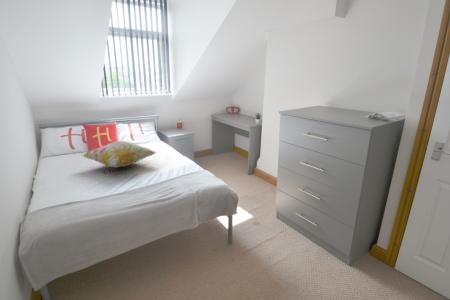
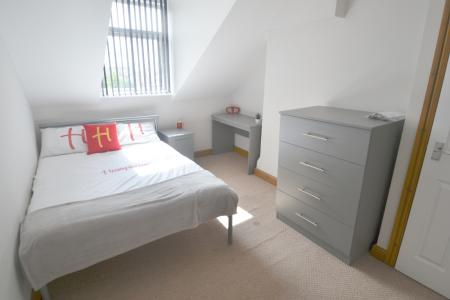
- decorative pillow [80,140,158,169]
